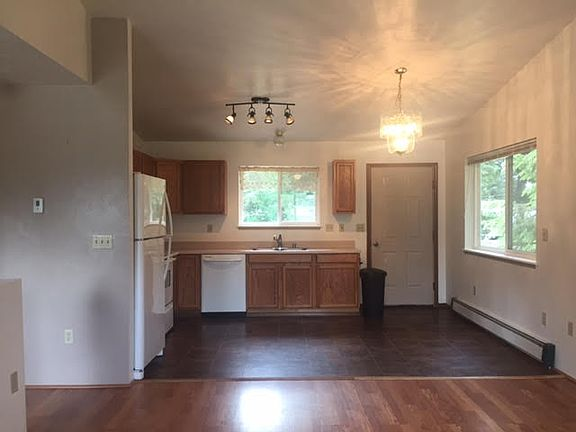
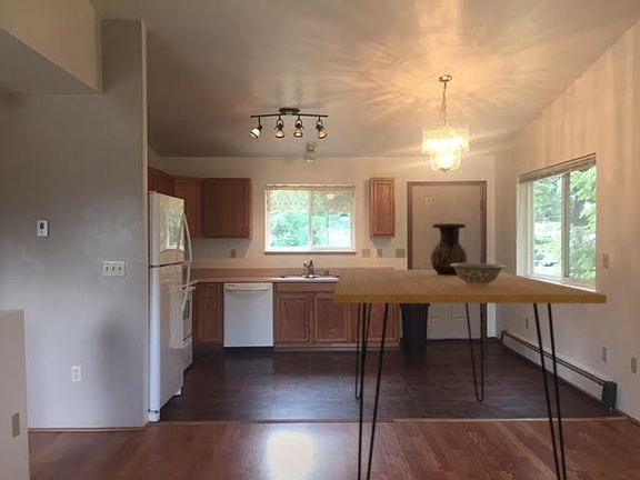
+ decorative bowl [450,262,507,287]
+ vase [430,222,469,276]
+ dining table [332,269,608,480]
